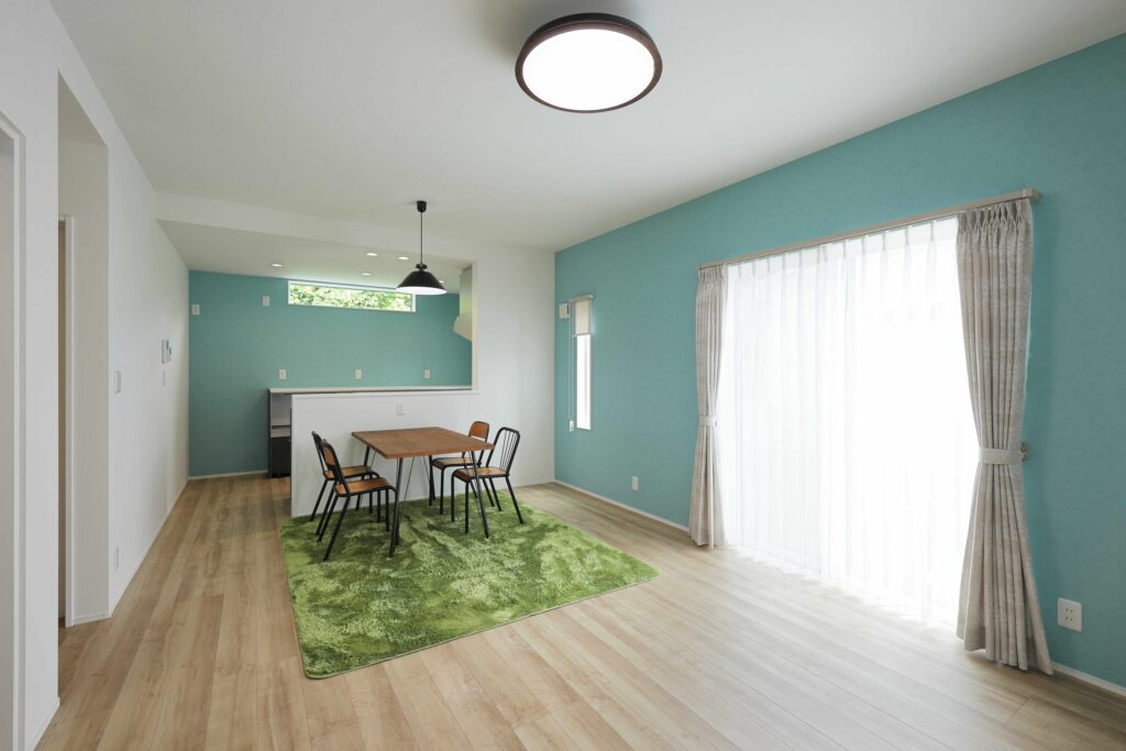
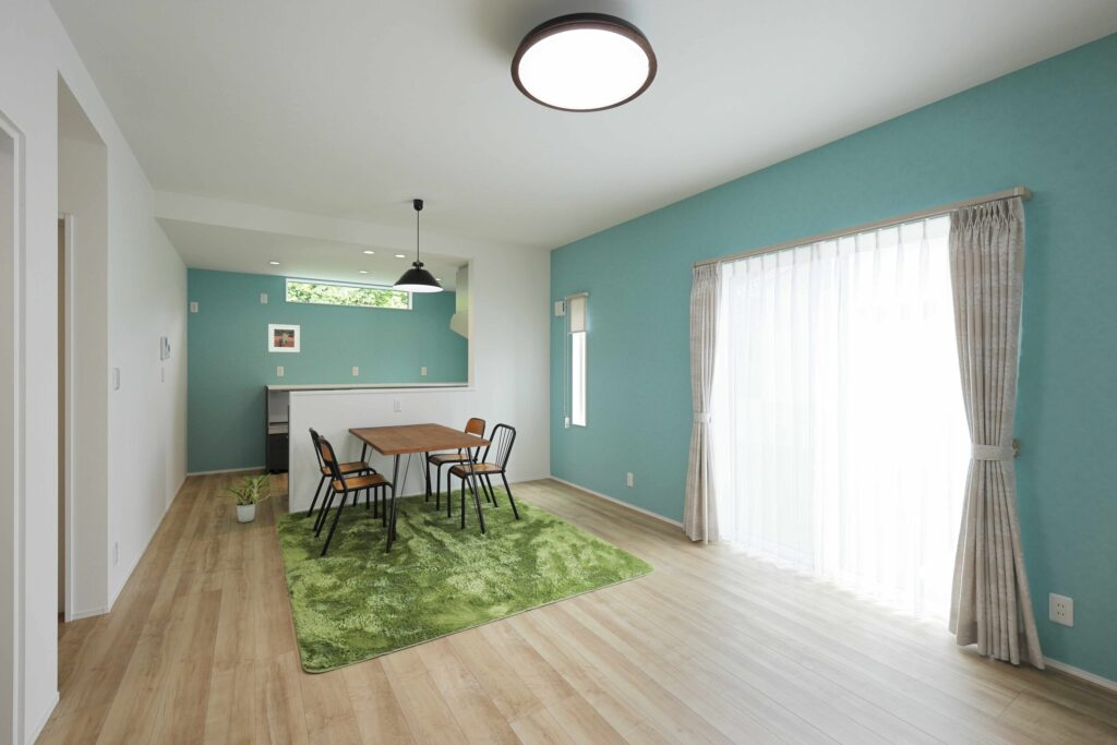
+ potted plant [215,472,283,524]
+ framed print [267,323,301,353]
